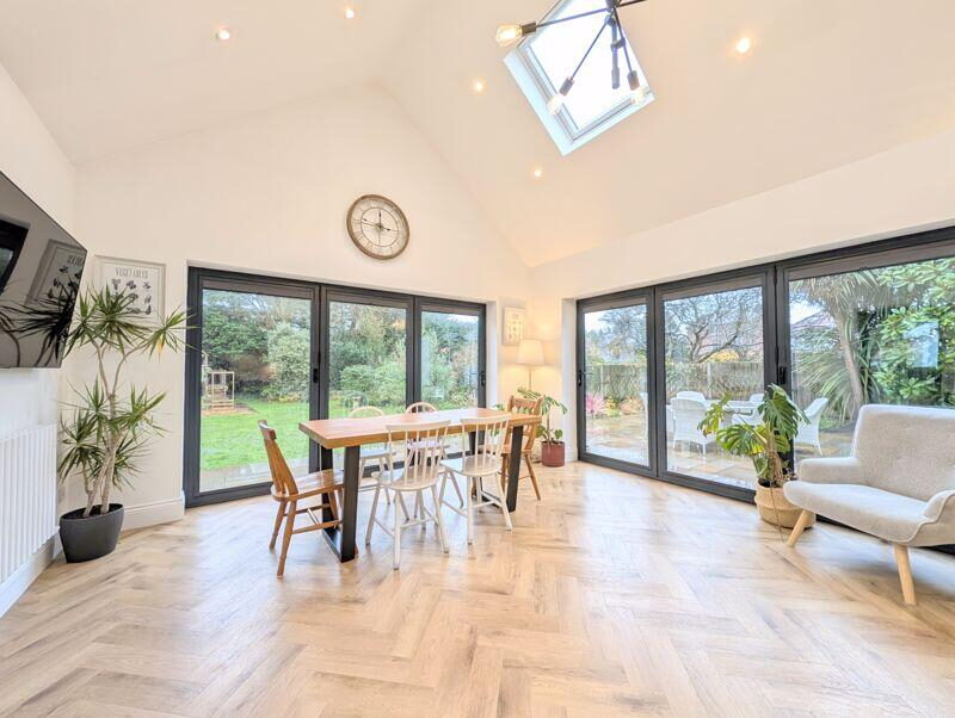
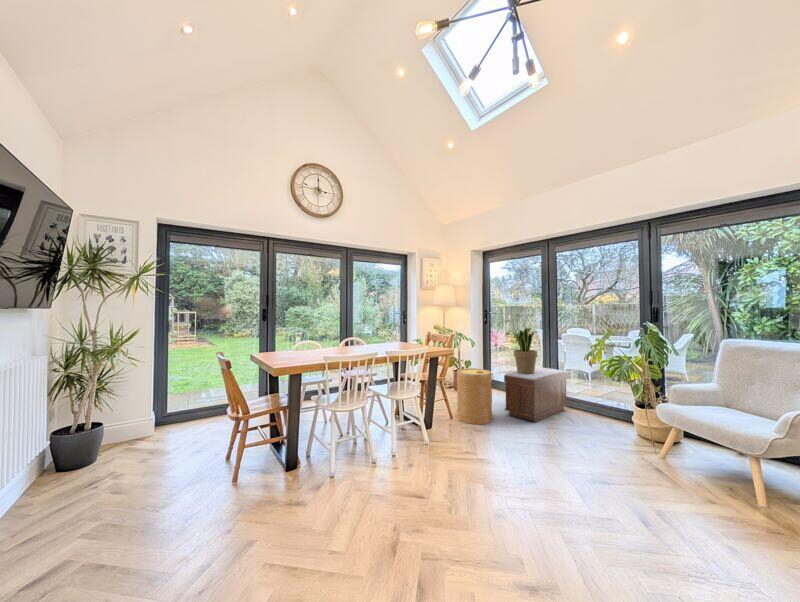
+ bench [503,366,569,423]
+ potted plant [511,327,539,374]
+ basket [456,368,493,425]
